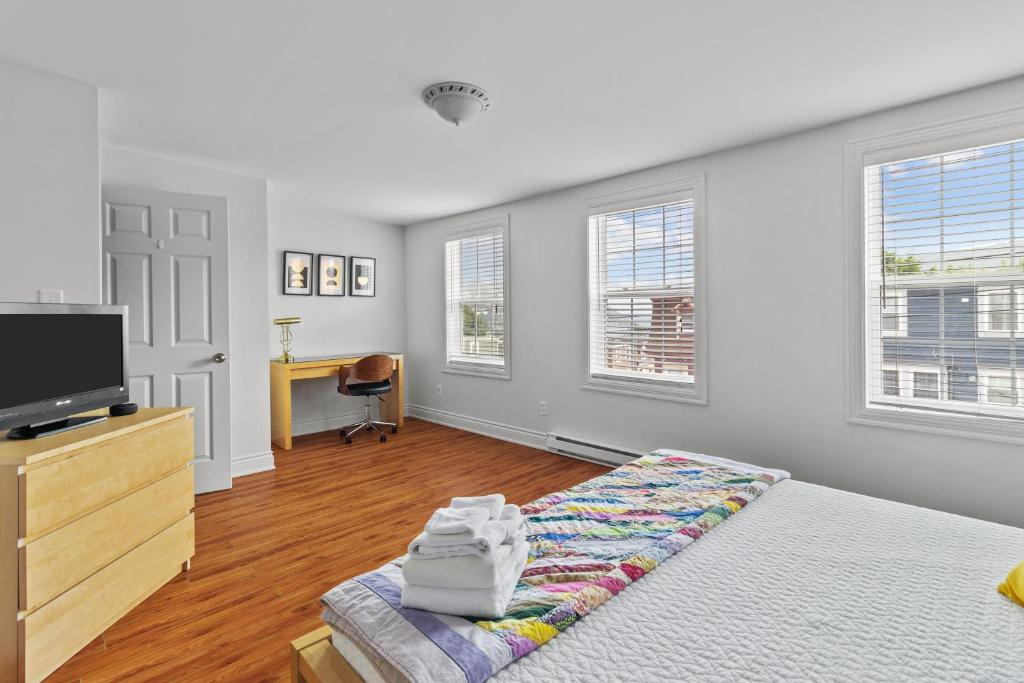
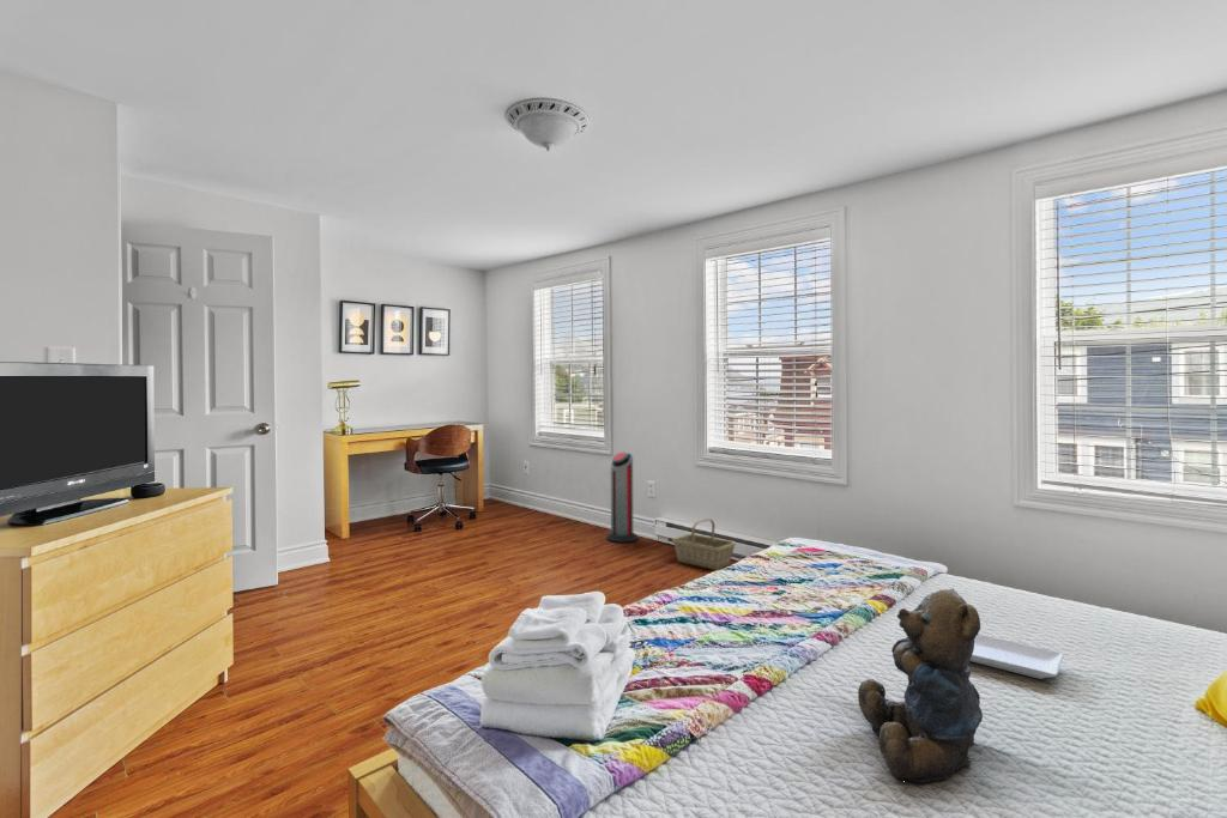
+ tray [969,634,1065,680]
+ basket [671,517,737,570]
+ teddy bear [857,588,984,784]
+ air purifier [605,452,639,544]
